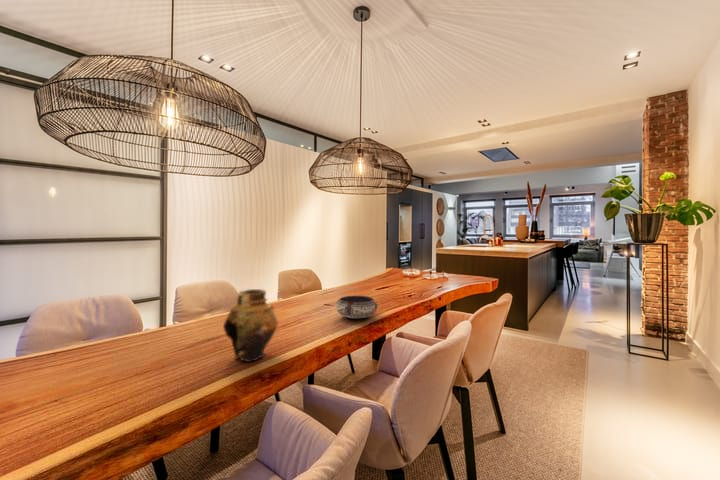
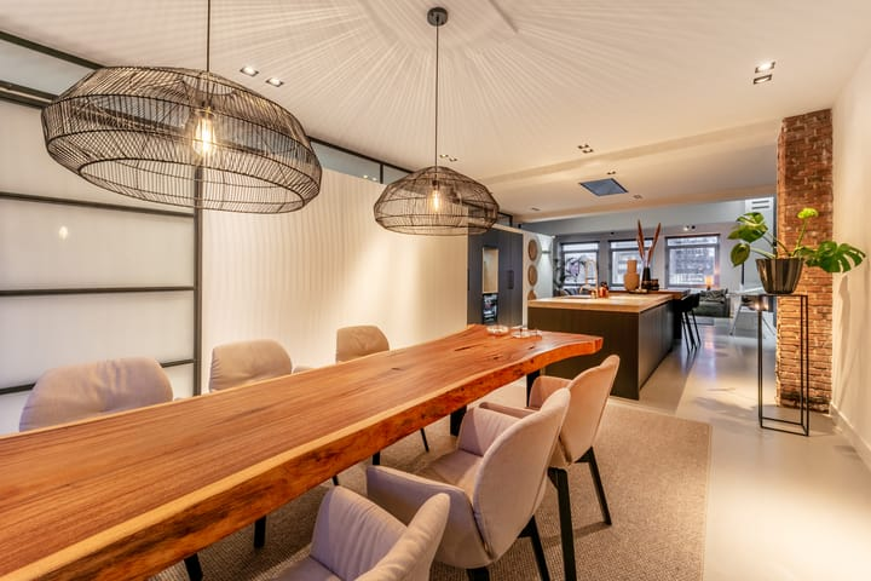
- vase [222,288,280,363]
- bowl [334,295,379,319]
